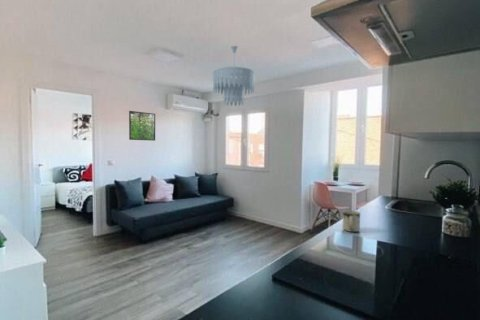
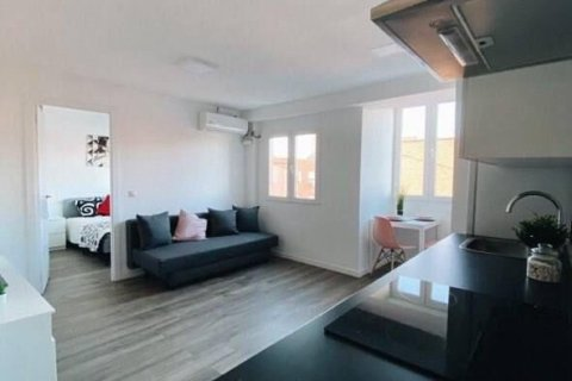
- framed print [128,110,156,142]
- ceiling light fixture [212,45,256,107]
- mug [341,209,361,233]
